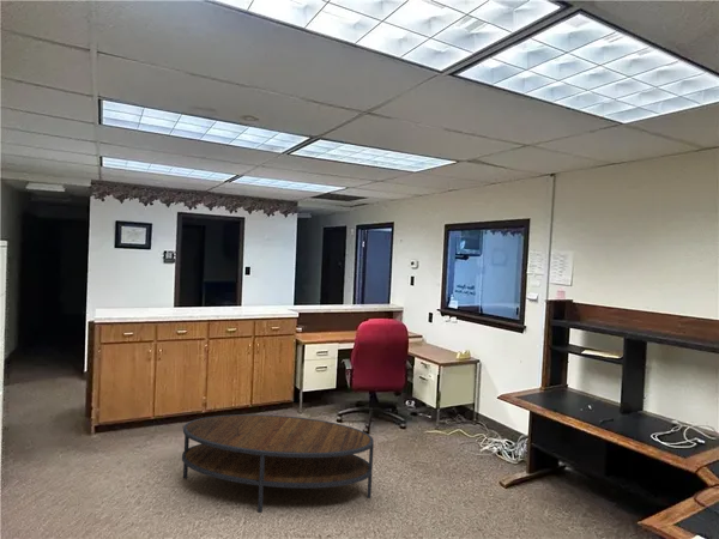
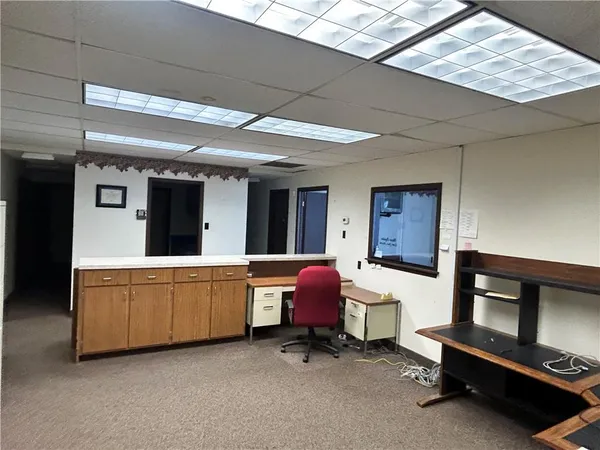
- coffee table [181,413,375,514]
